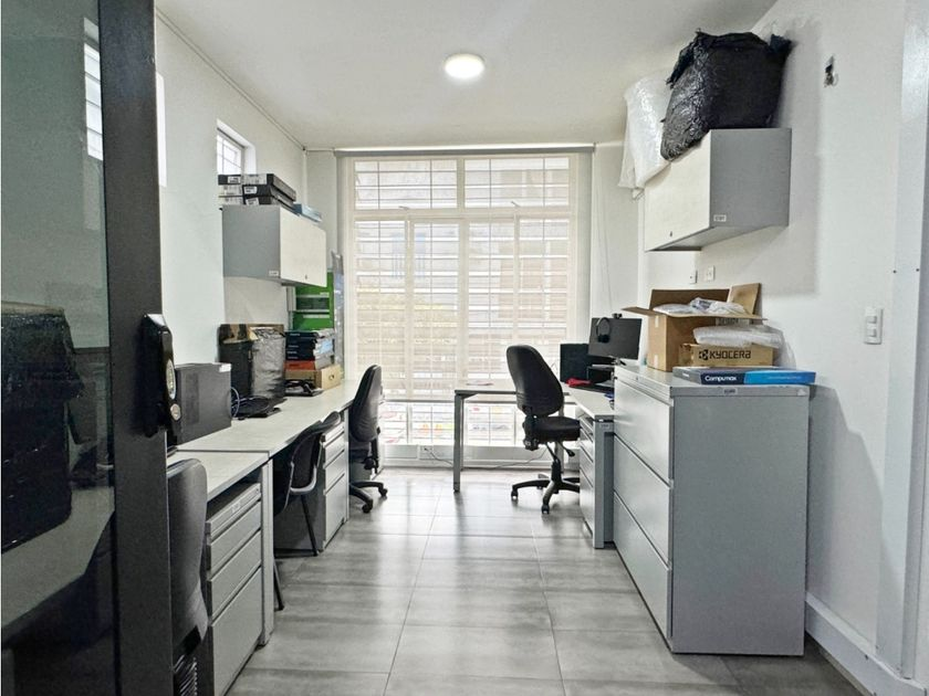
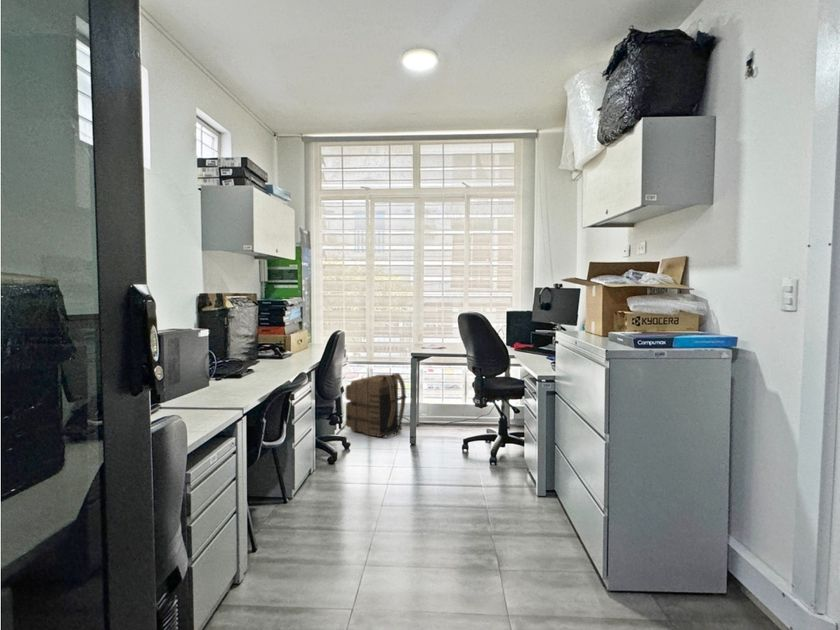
+ backpack [345,372,407,438]
